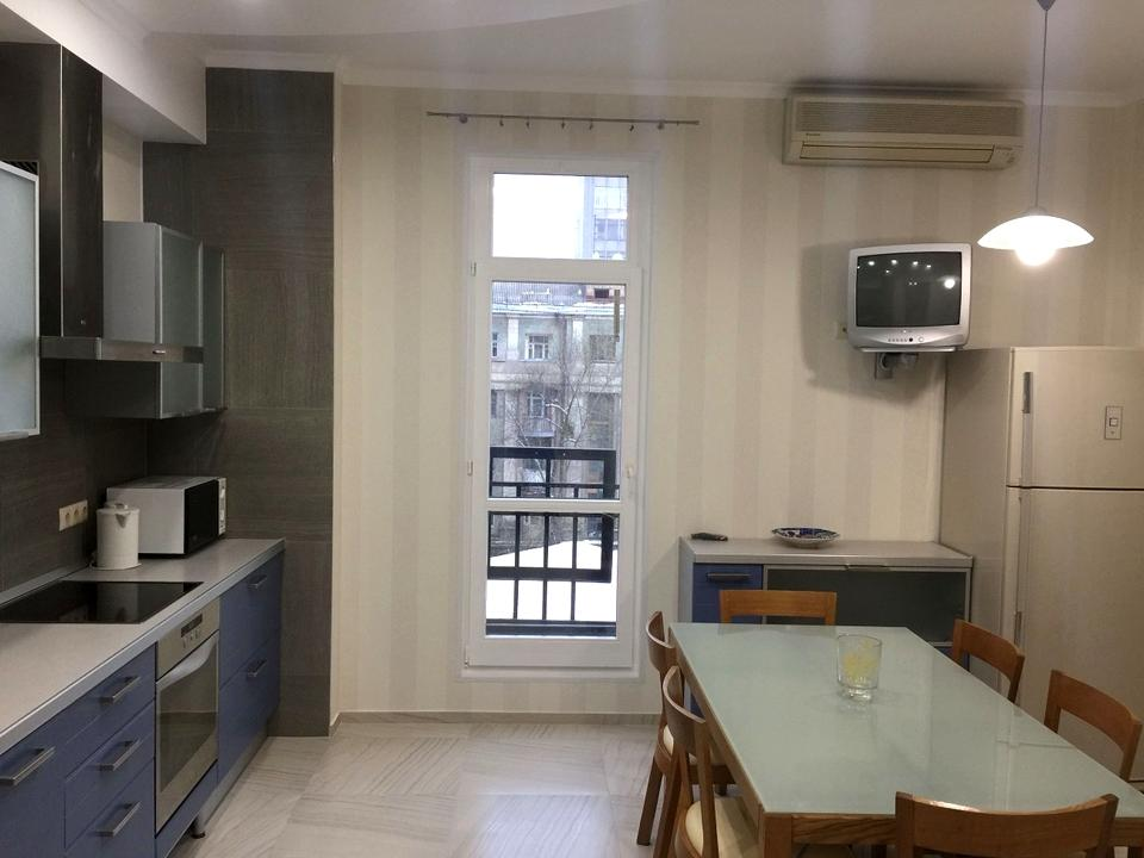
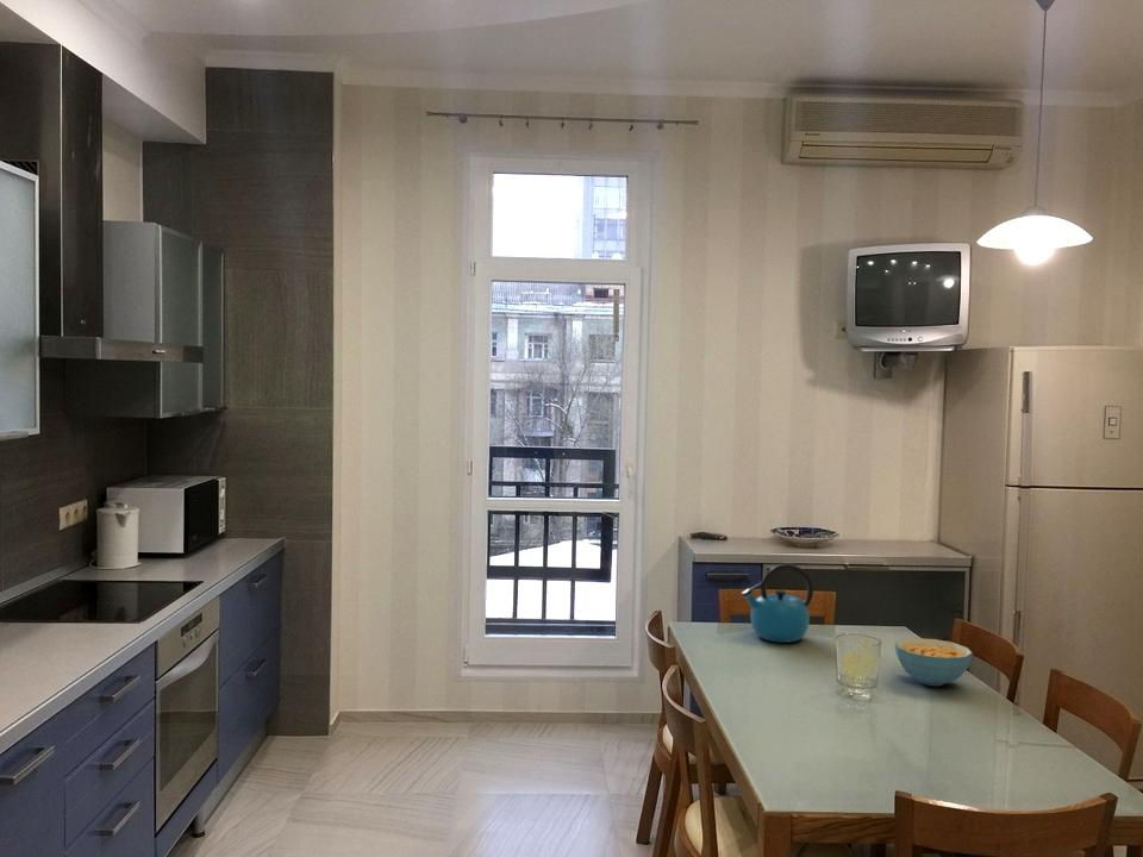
+ kettle [741,563,814,644]
+ cereal bowl [894,637,974,687]
